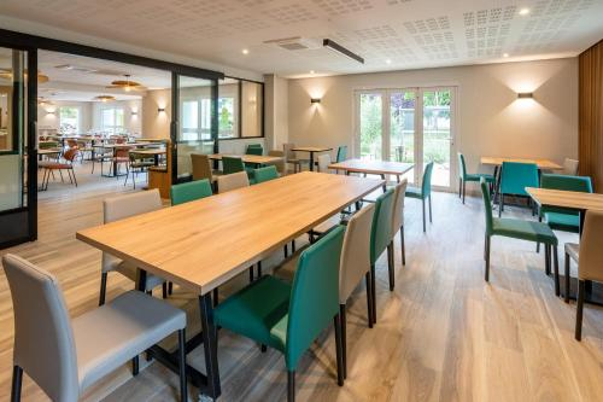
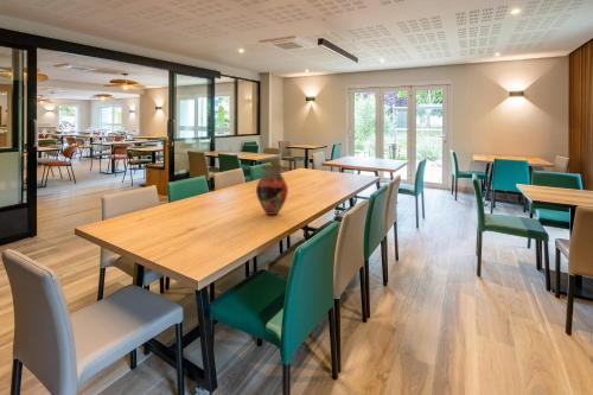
+ vase [255,164,289,216]
